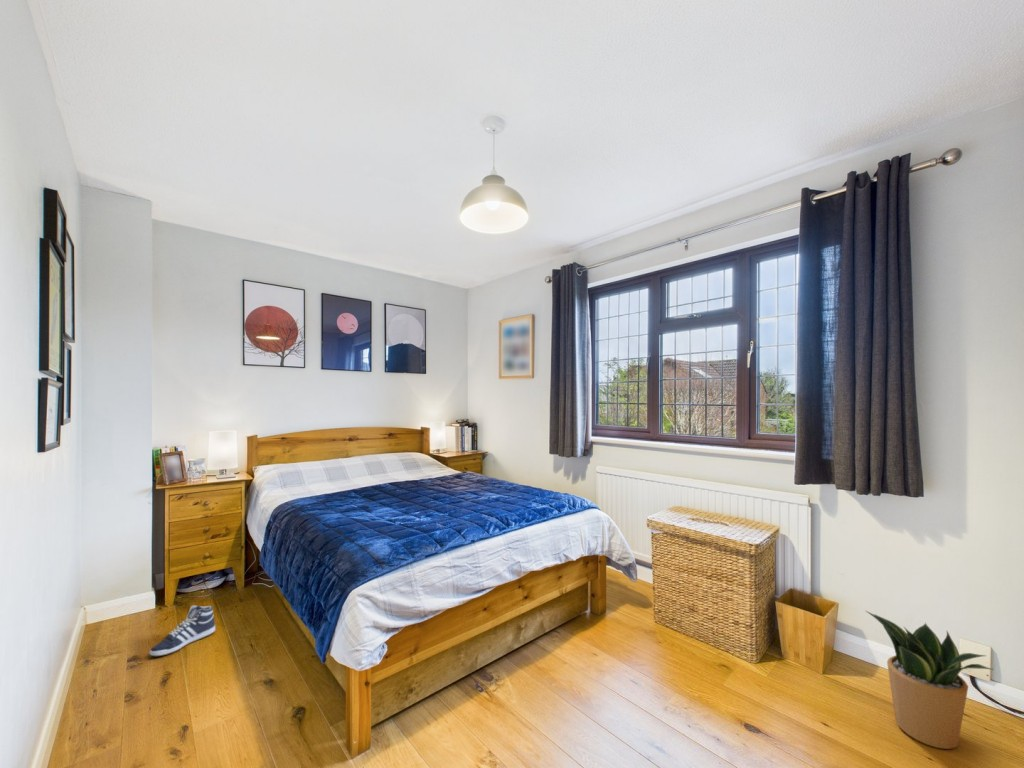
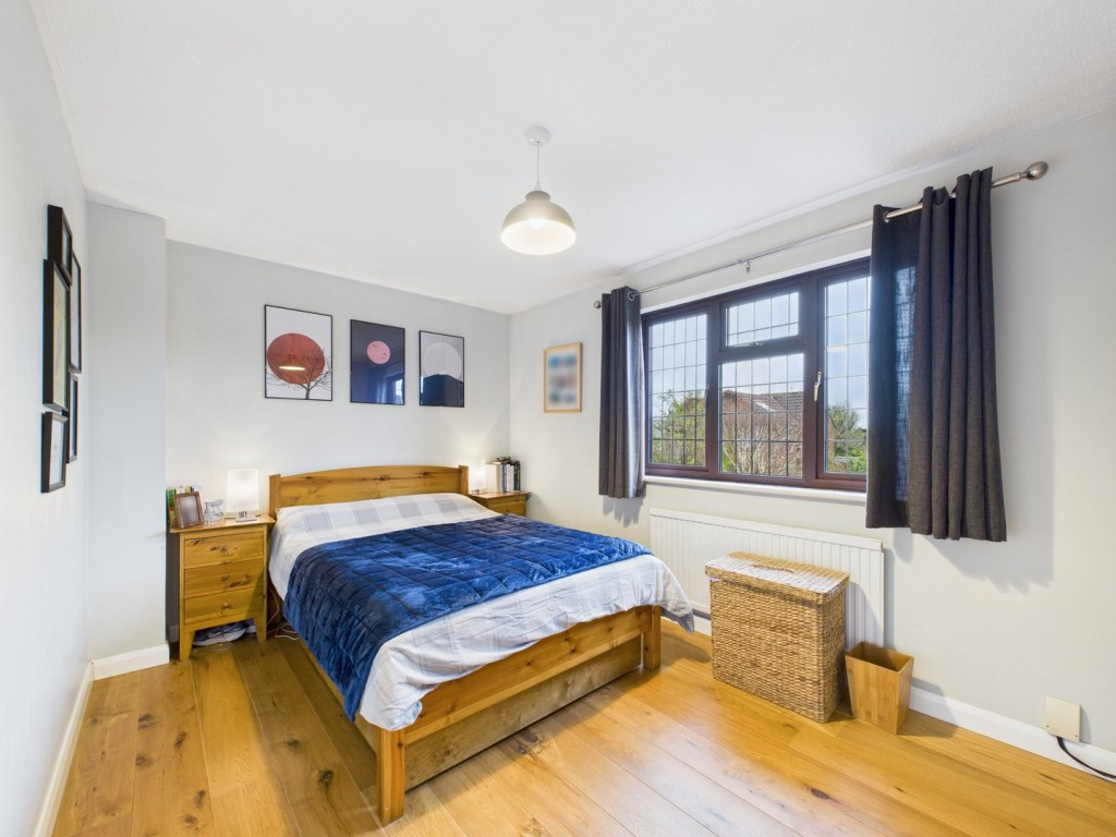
- potted plant [865,610,995,750]
- sneaker [148,605,216,657]
